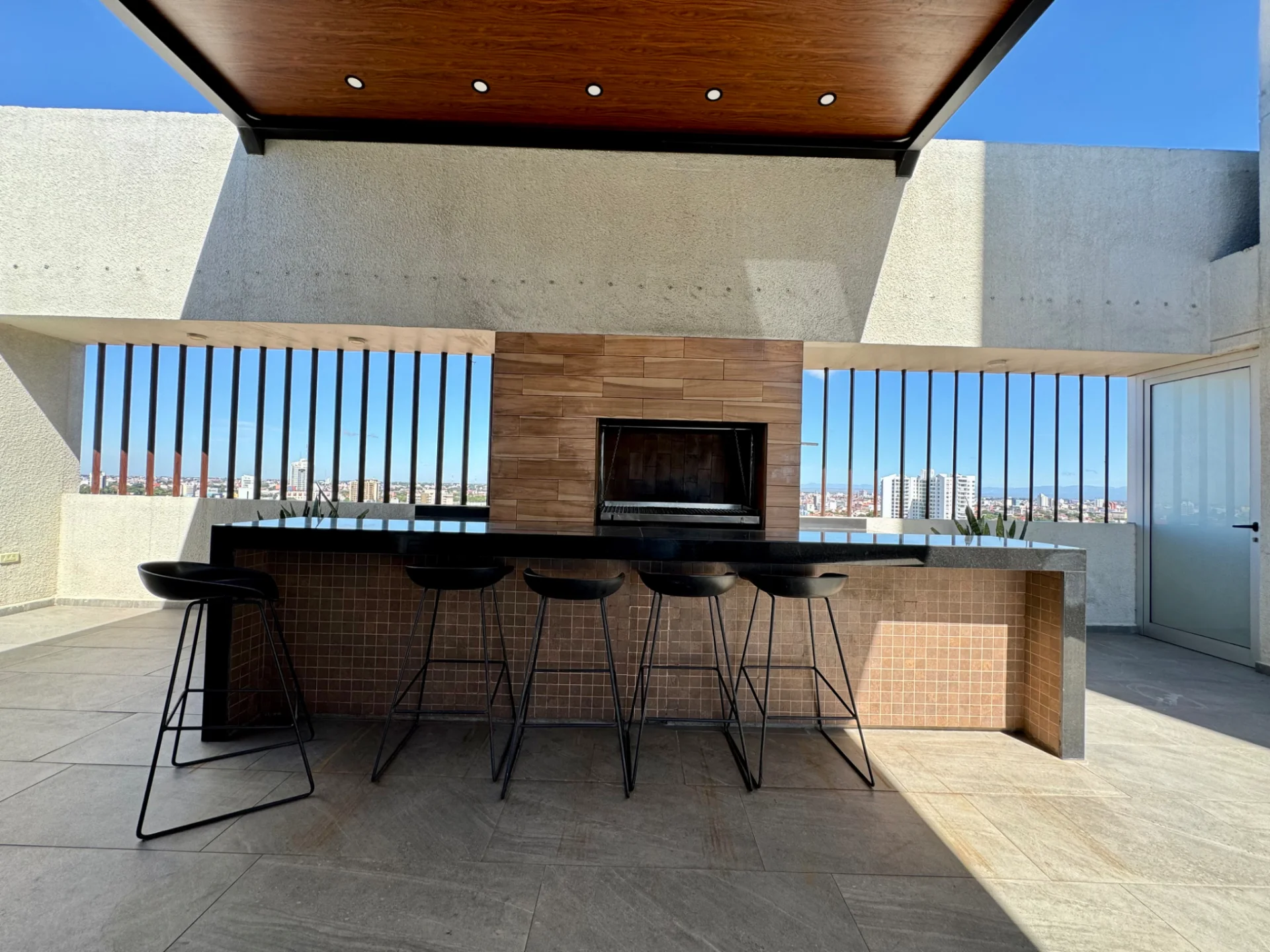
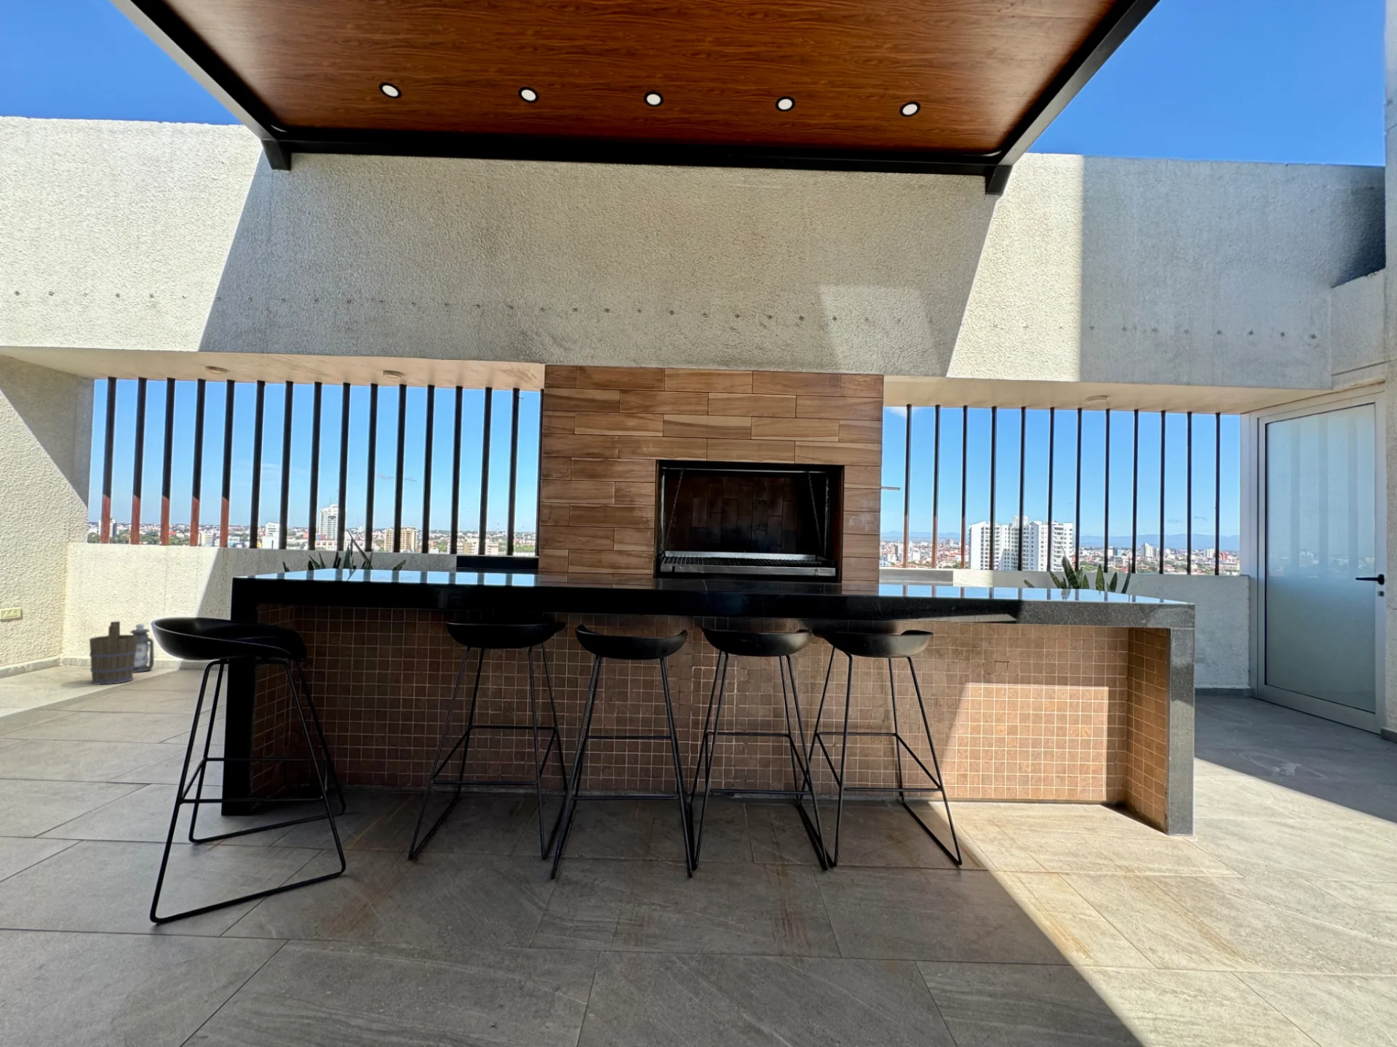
+ bucket [89,620,138,685]
+ lantern [129,624,155,673]
